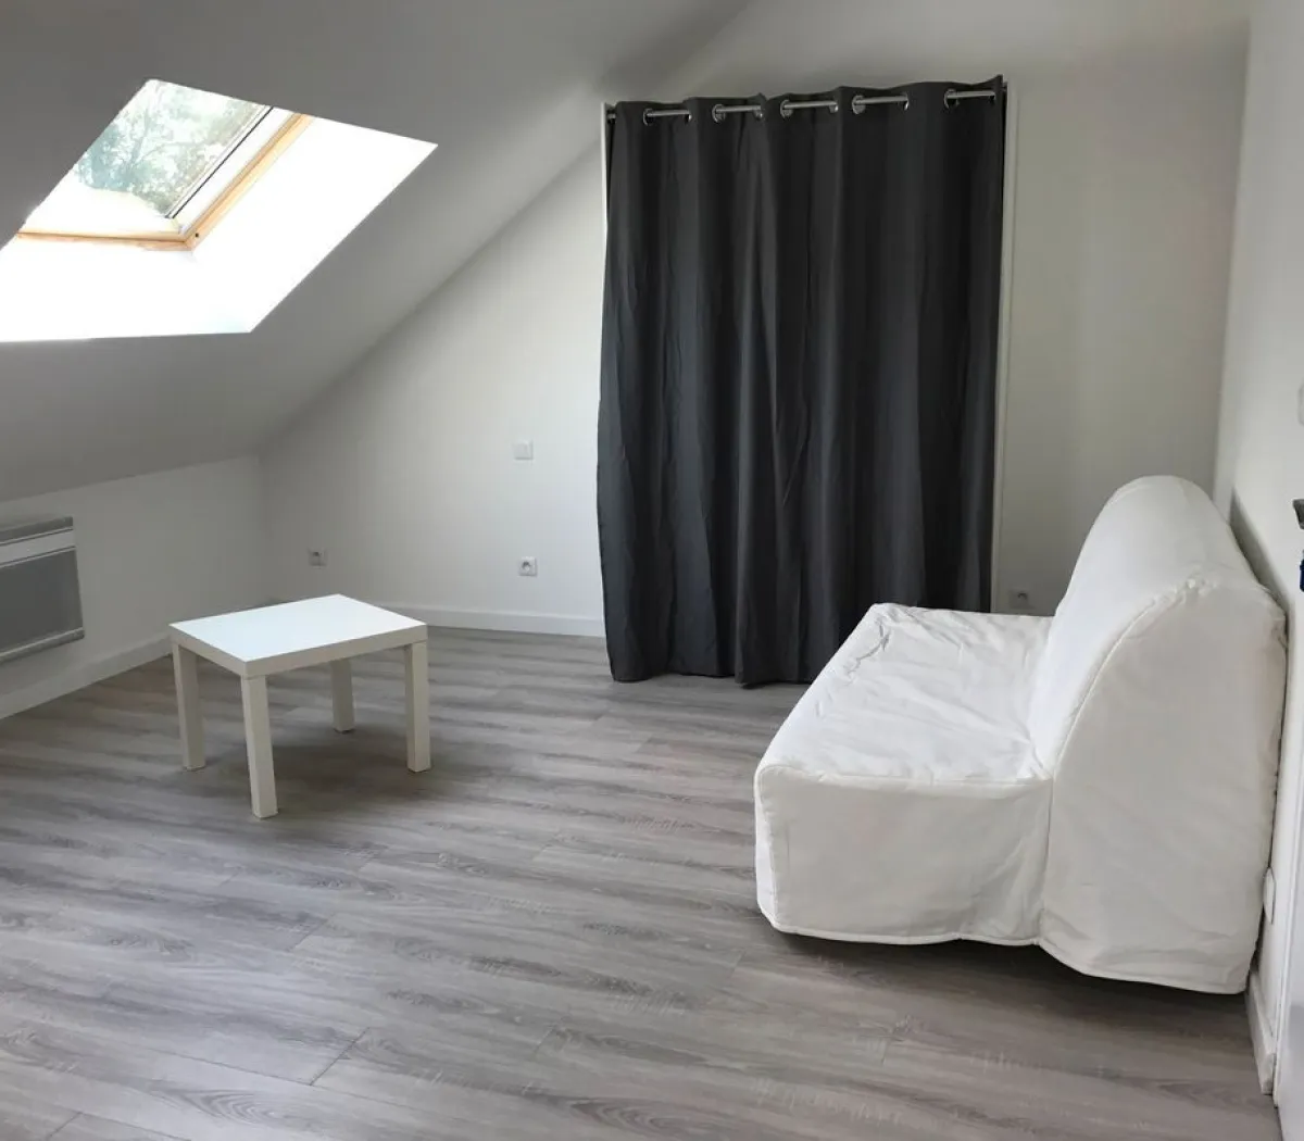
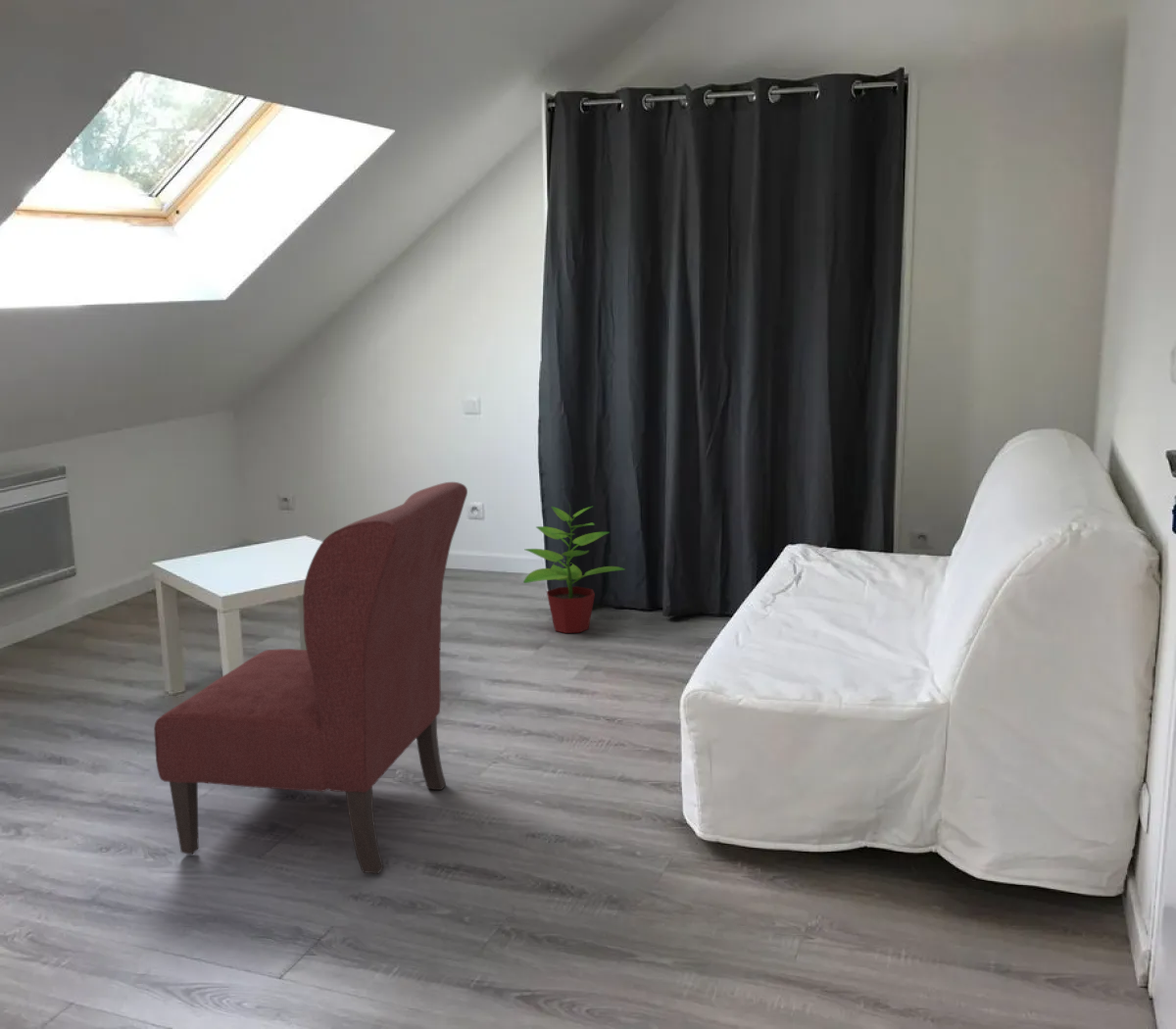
+ chair [153,481,468,874]
+ potted plant [522,502,625,634]
